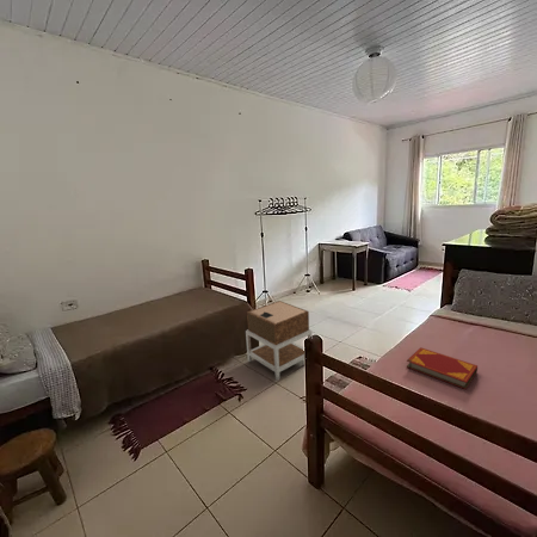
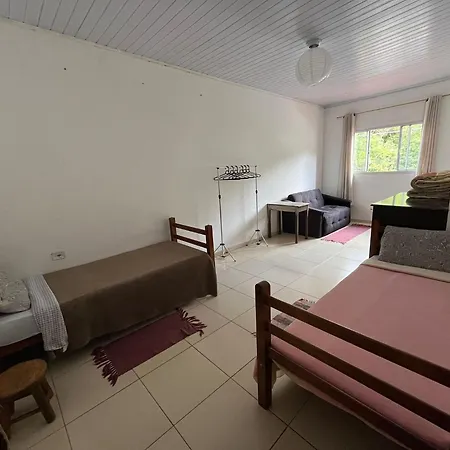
- hardback book [406,346,479,390]
- nightstand [245,300,313,382]
